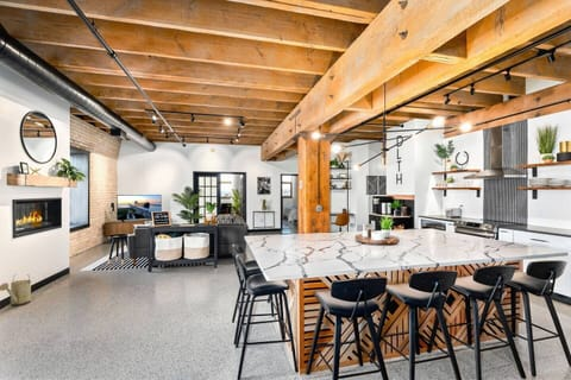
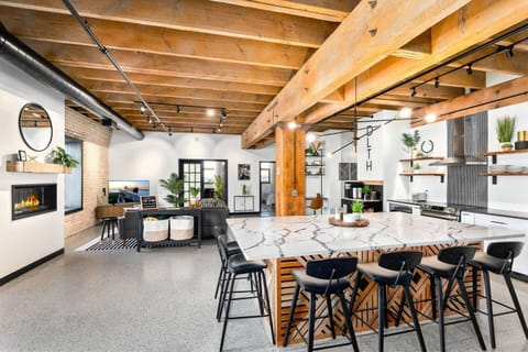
- watering can [0,273,32,308]
